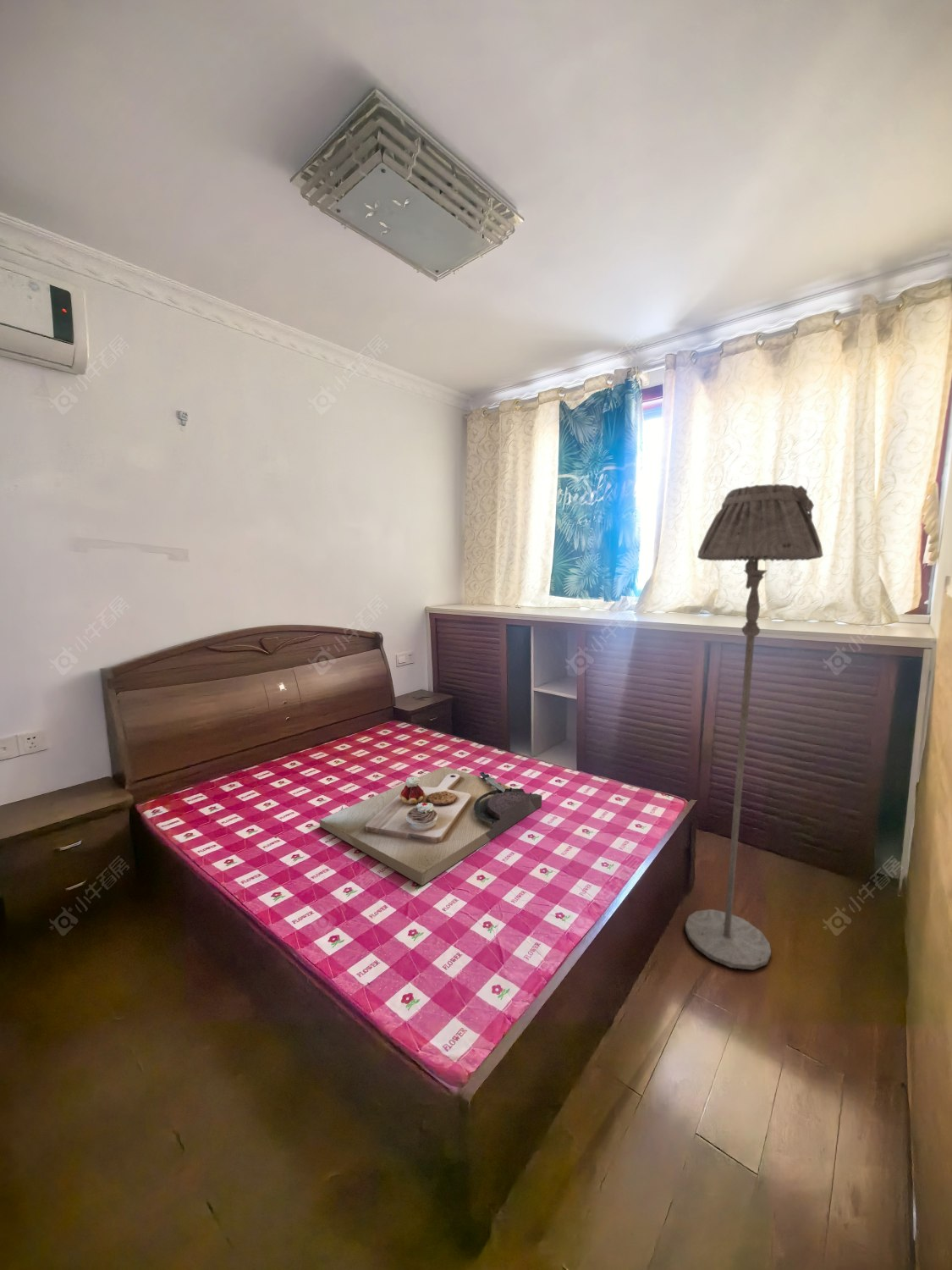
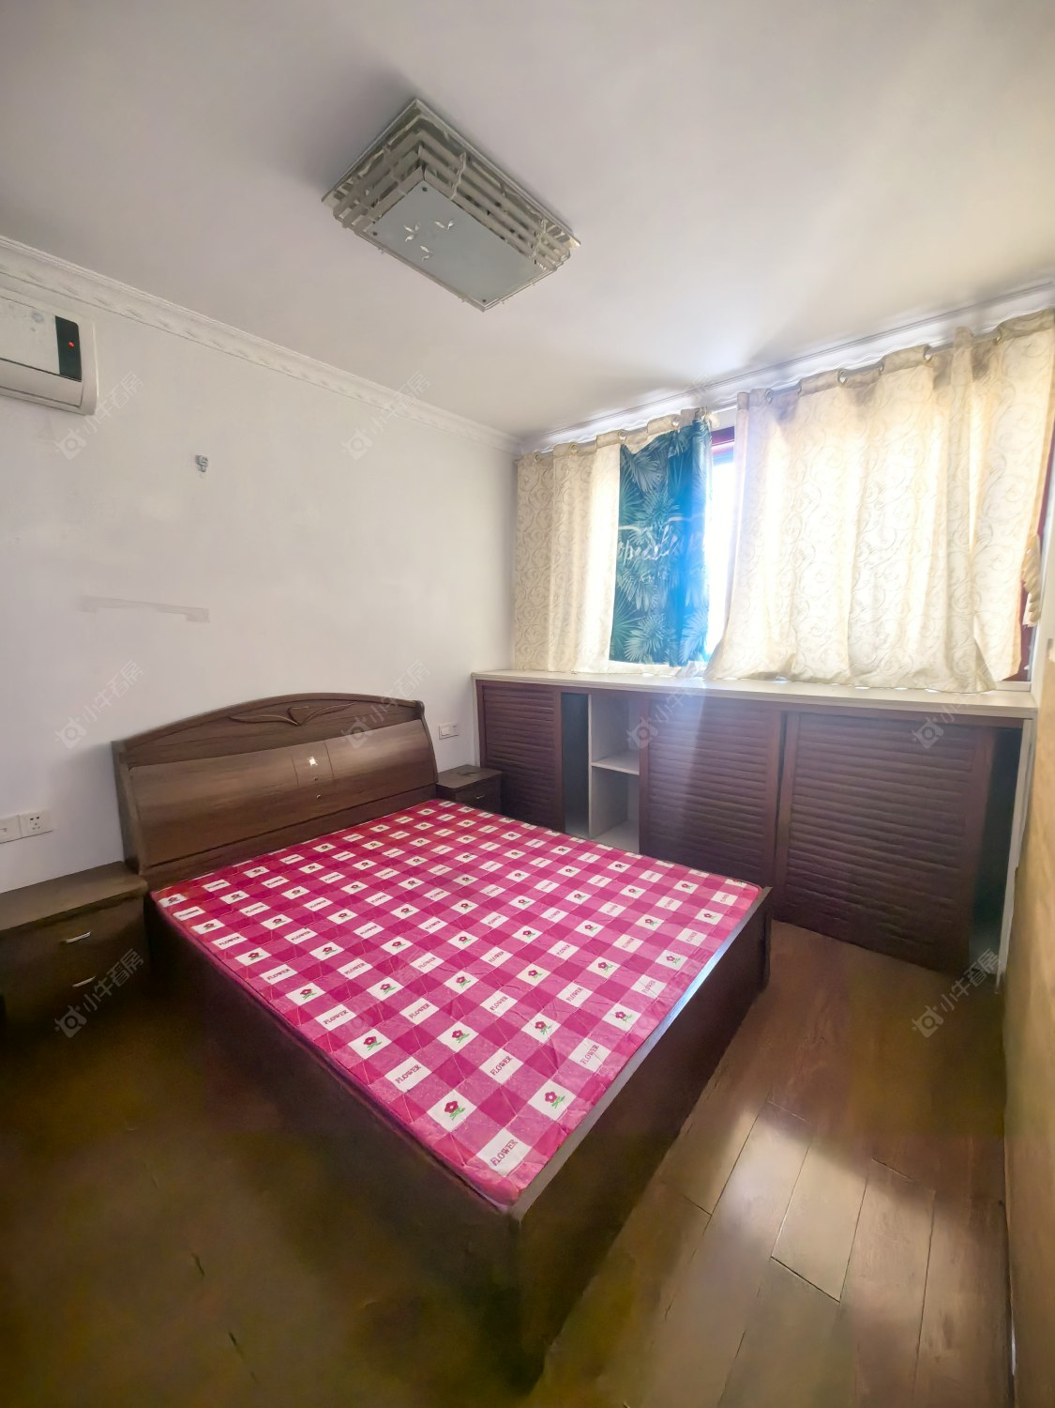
- floor lamp [685,483,824,971]
- decorative tray [319,765,542,886]
